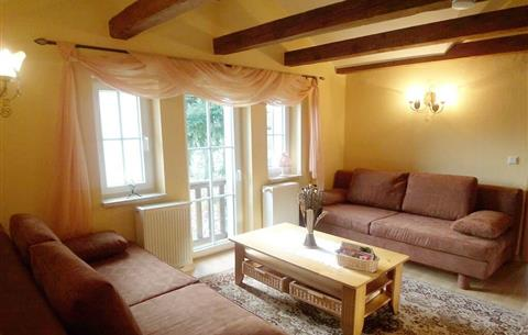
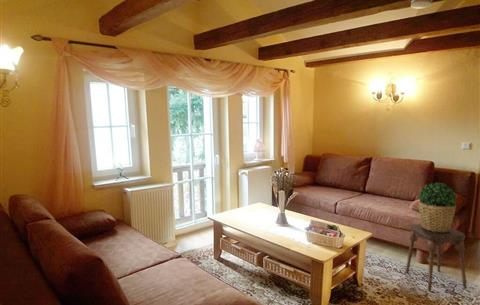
+ stool [405,223,468,292]
+ potted plant [418,182,458,232]
